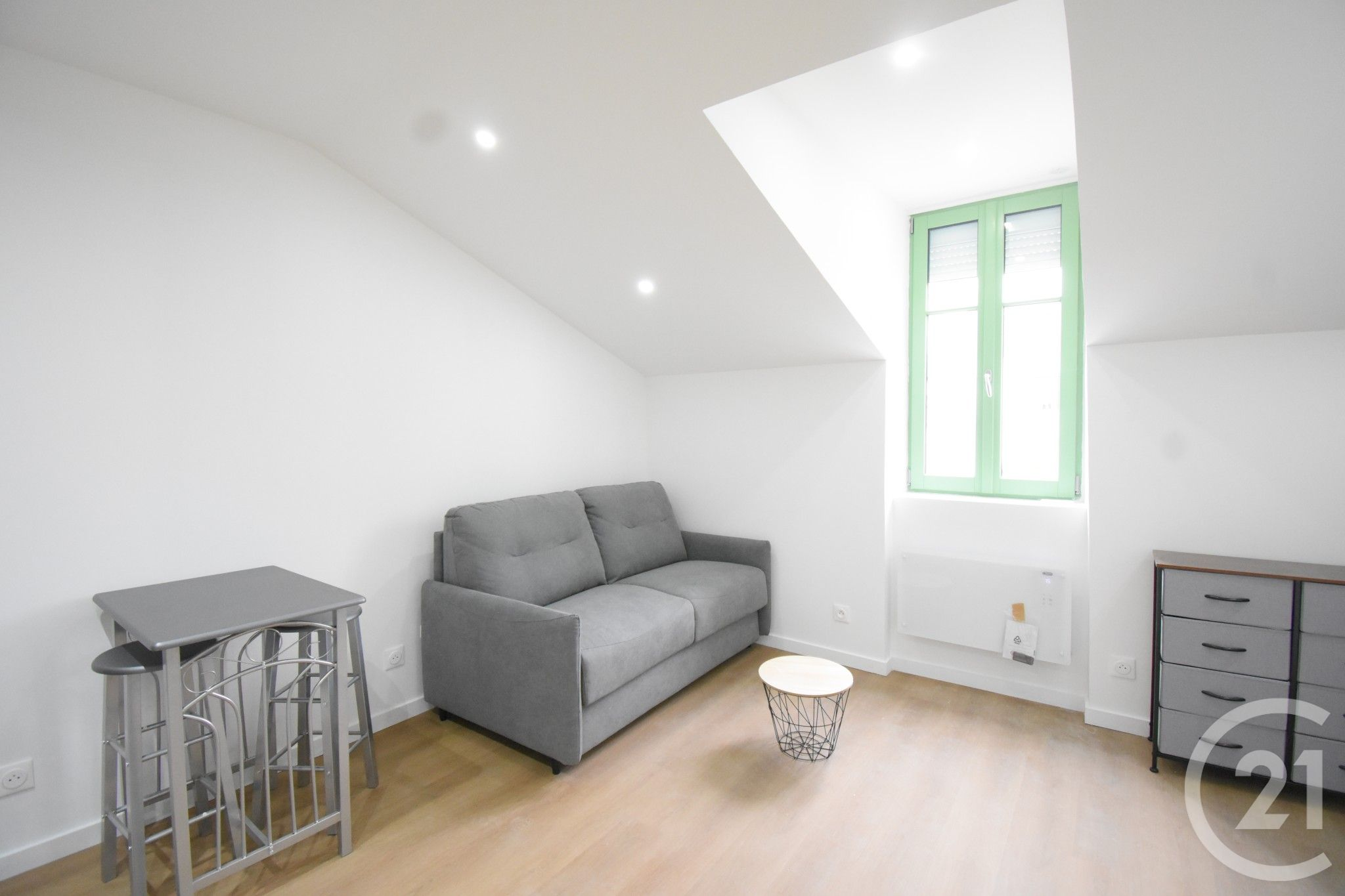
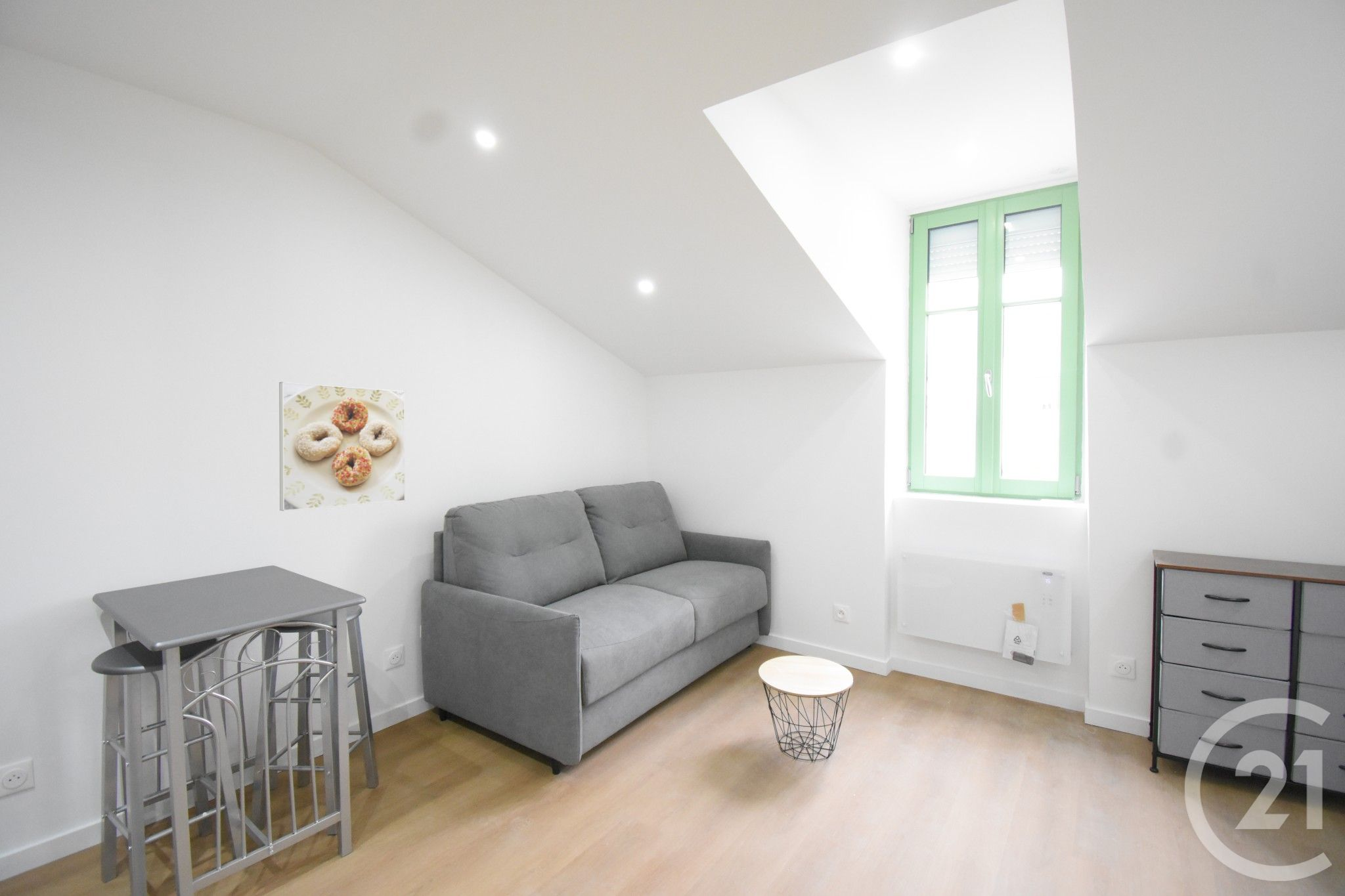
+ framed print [278,381,406,511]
